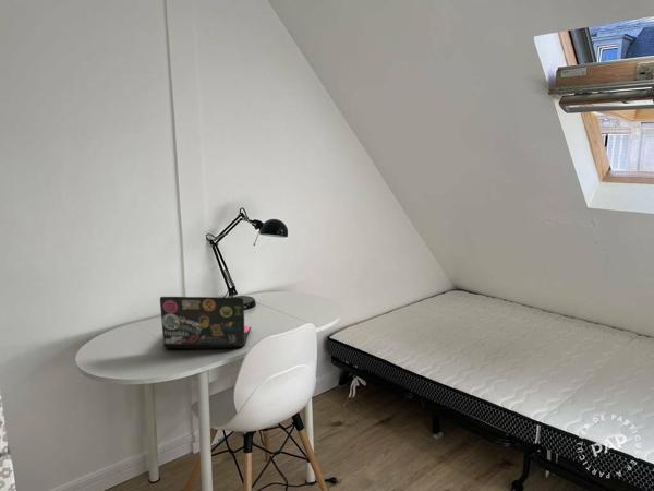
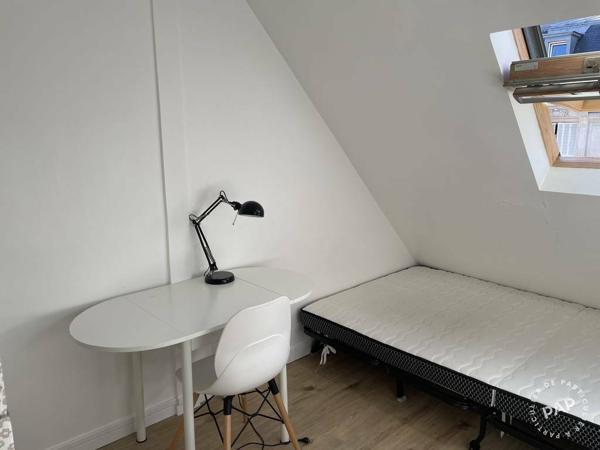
- laptop [159,296,252,349]
